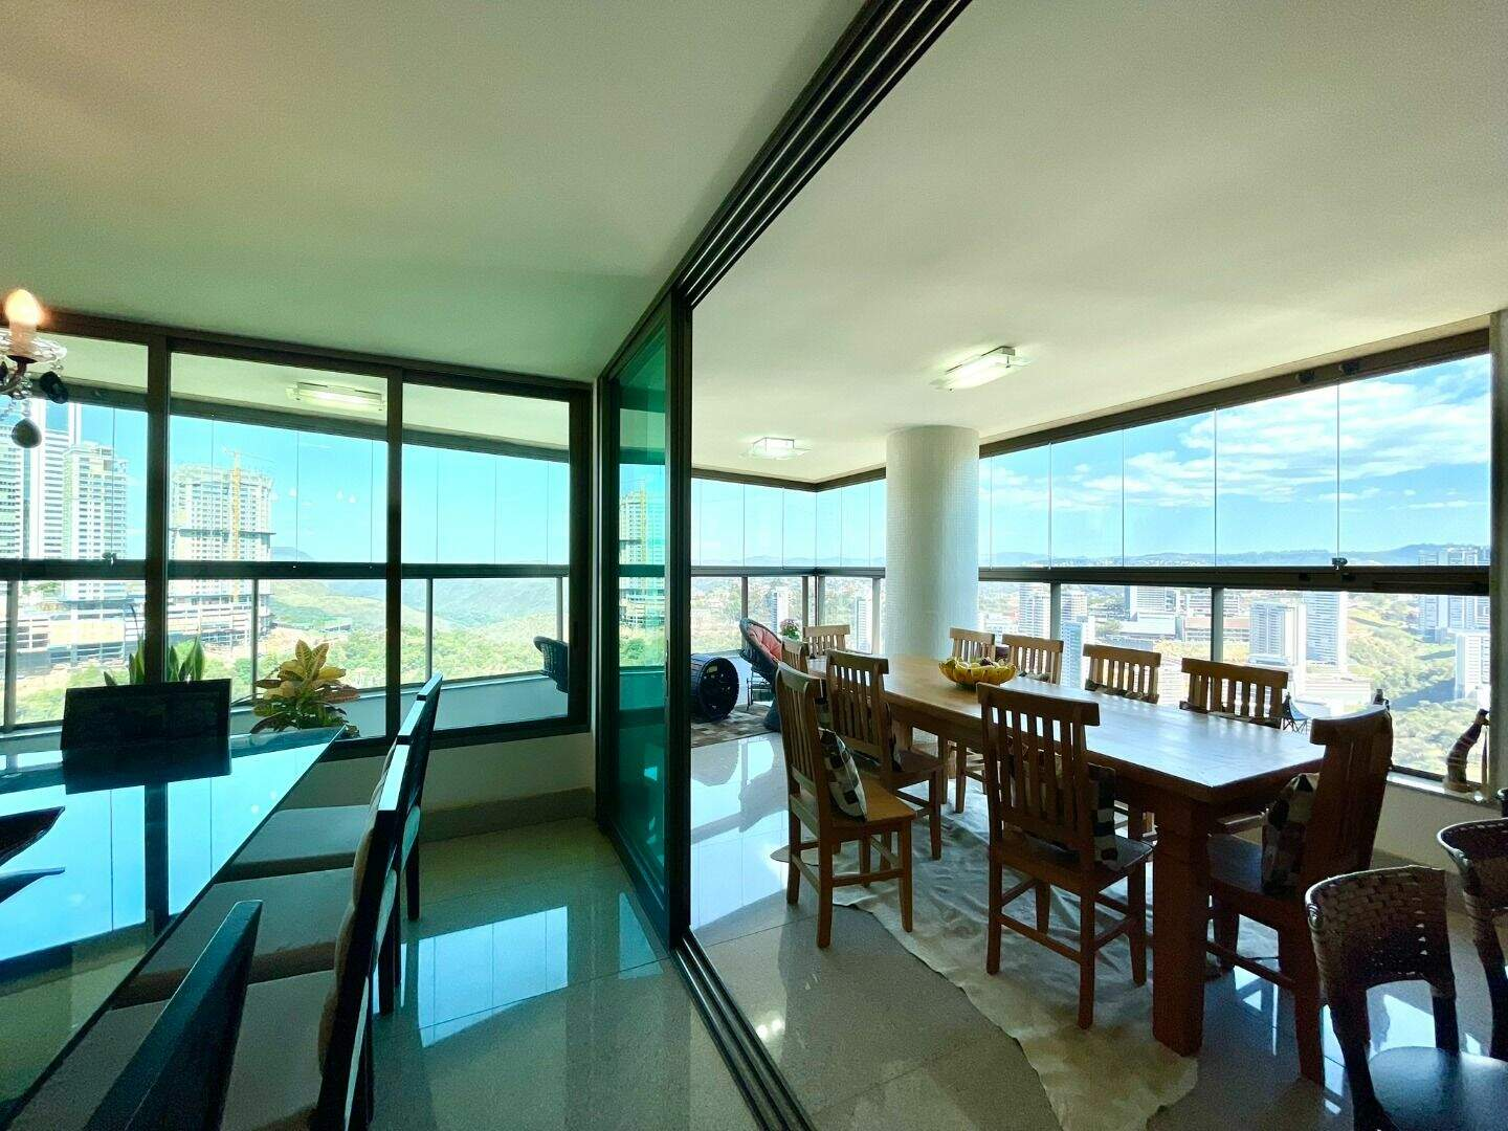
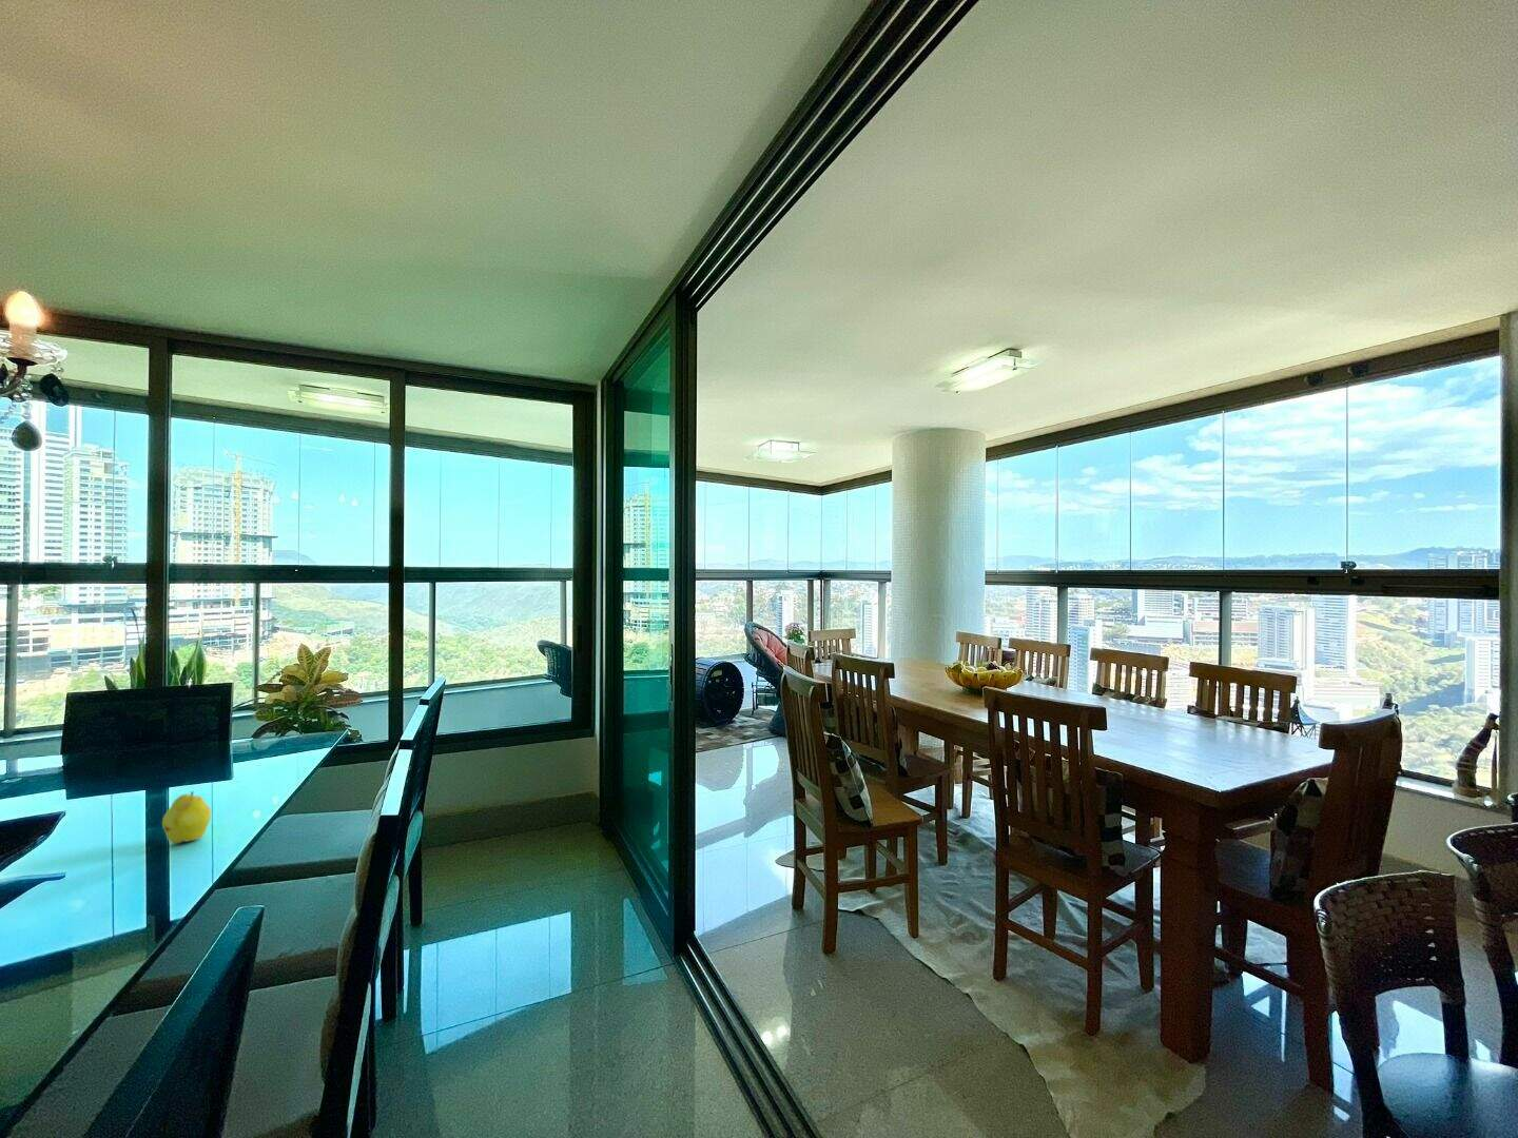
+ fruit [161,790,212,844]
